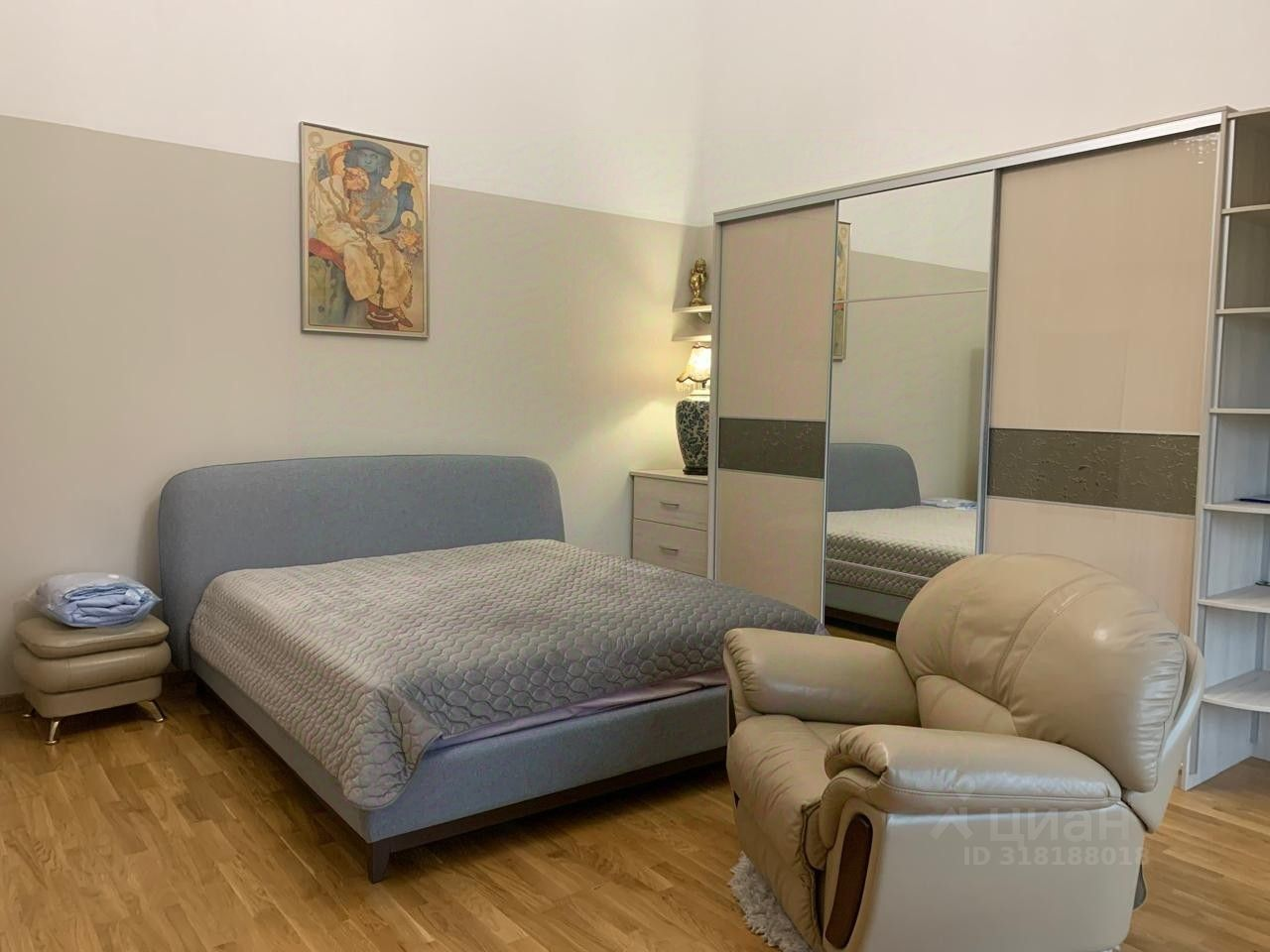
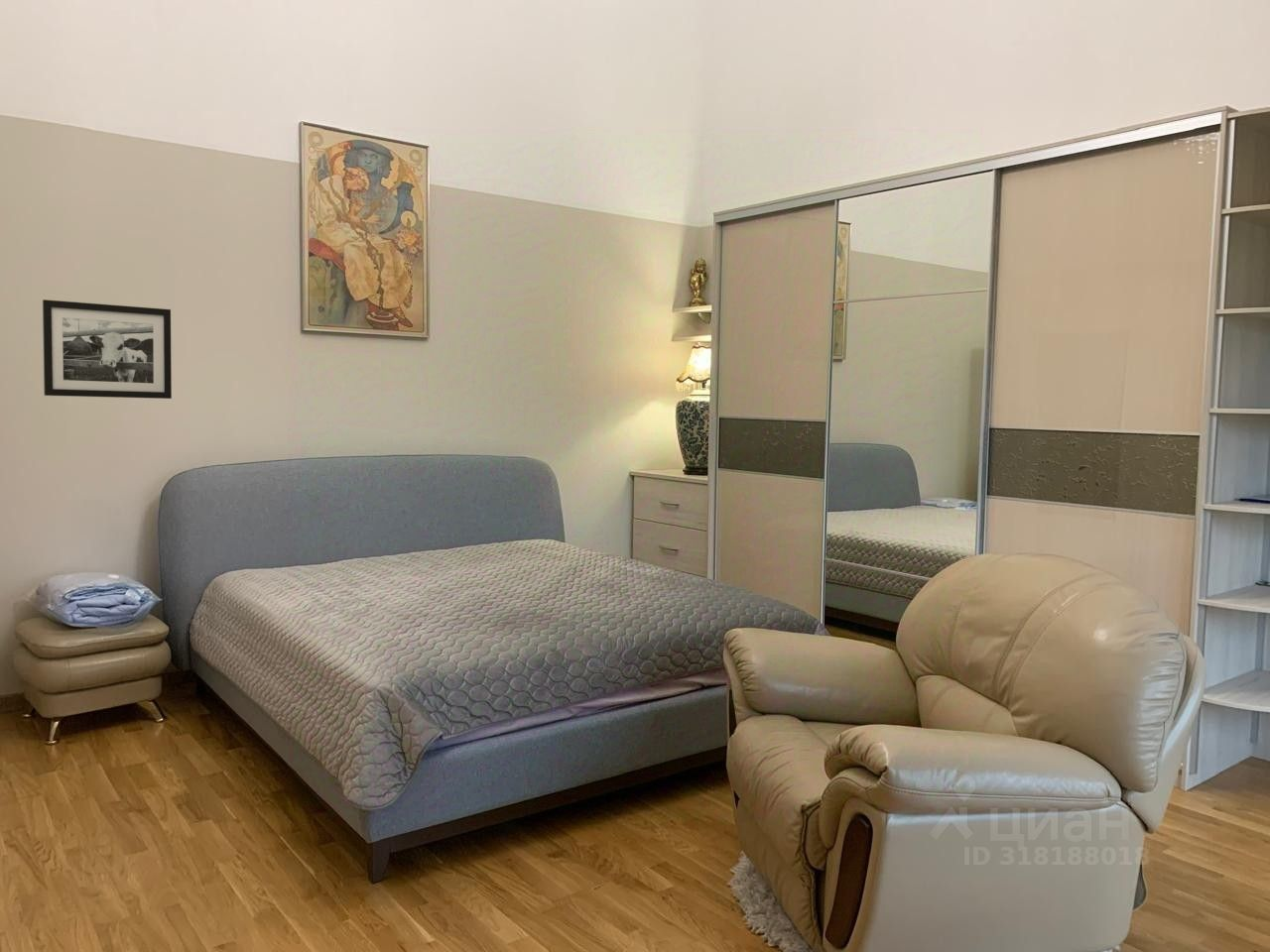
+ picture frame [42,298,173,400]
